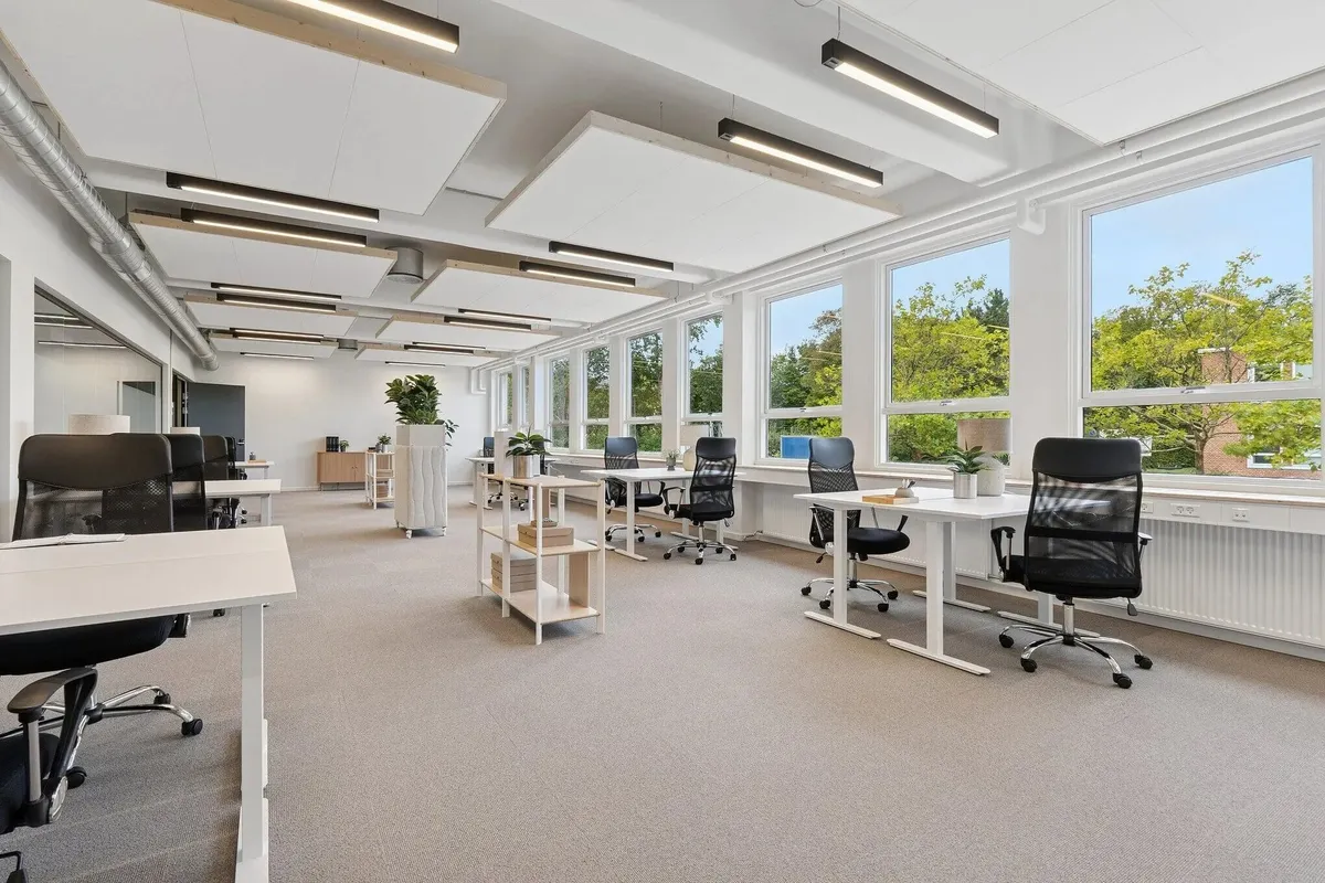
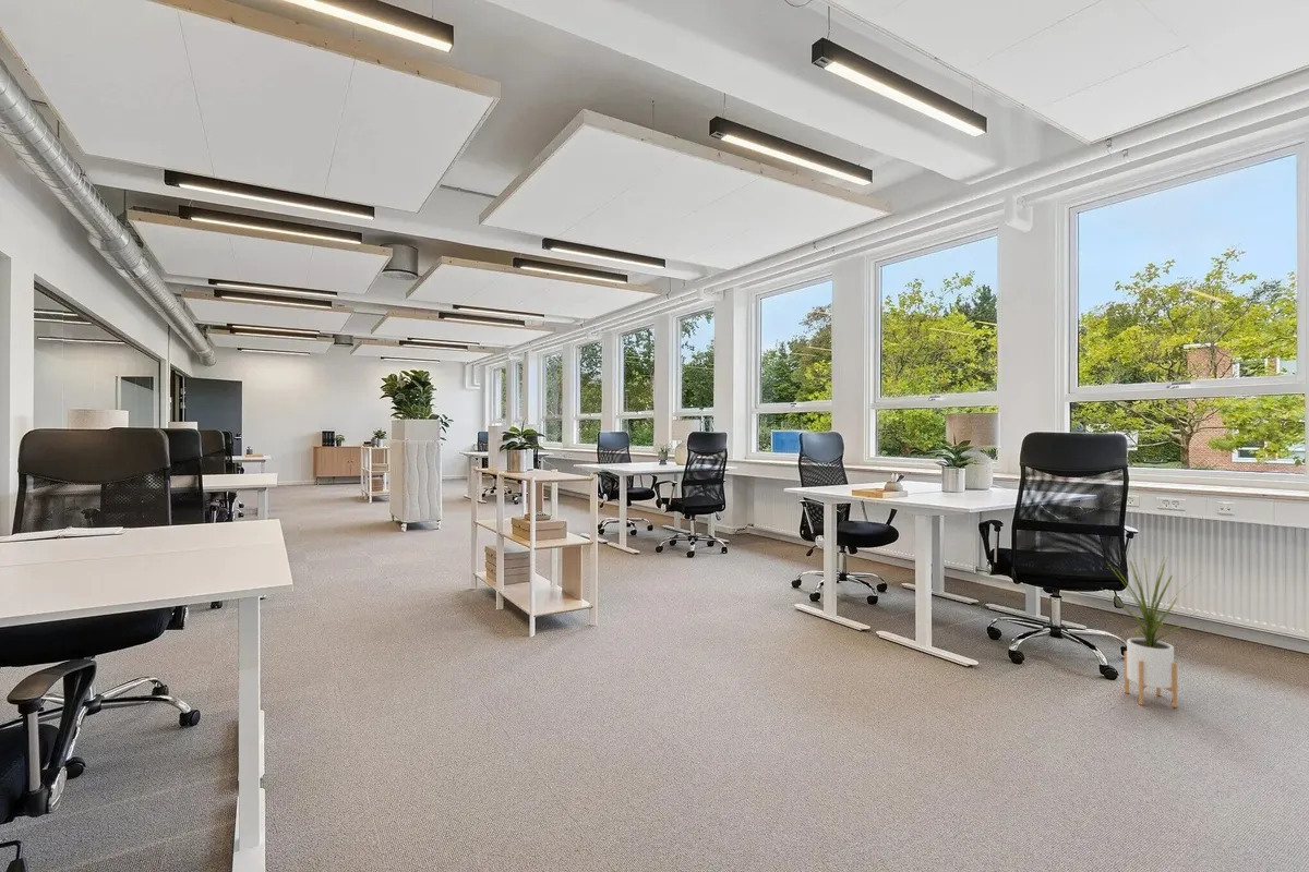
+ house plant [1101,550,1202,708]
